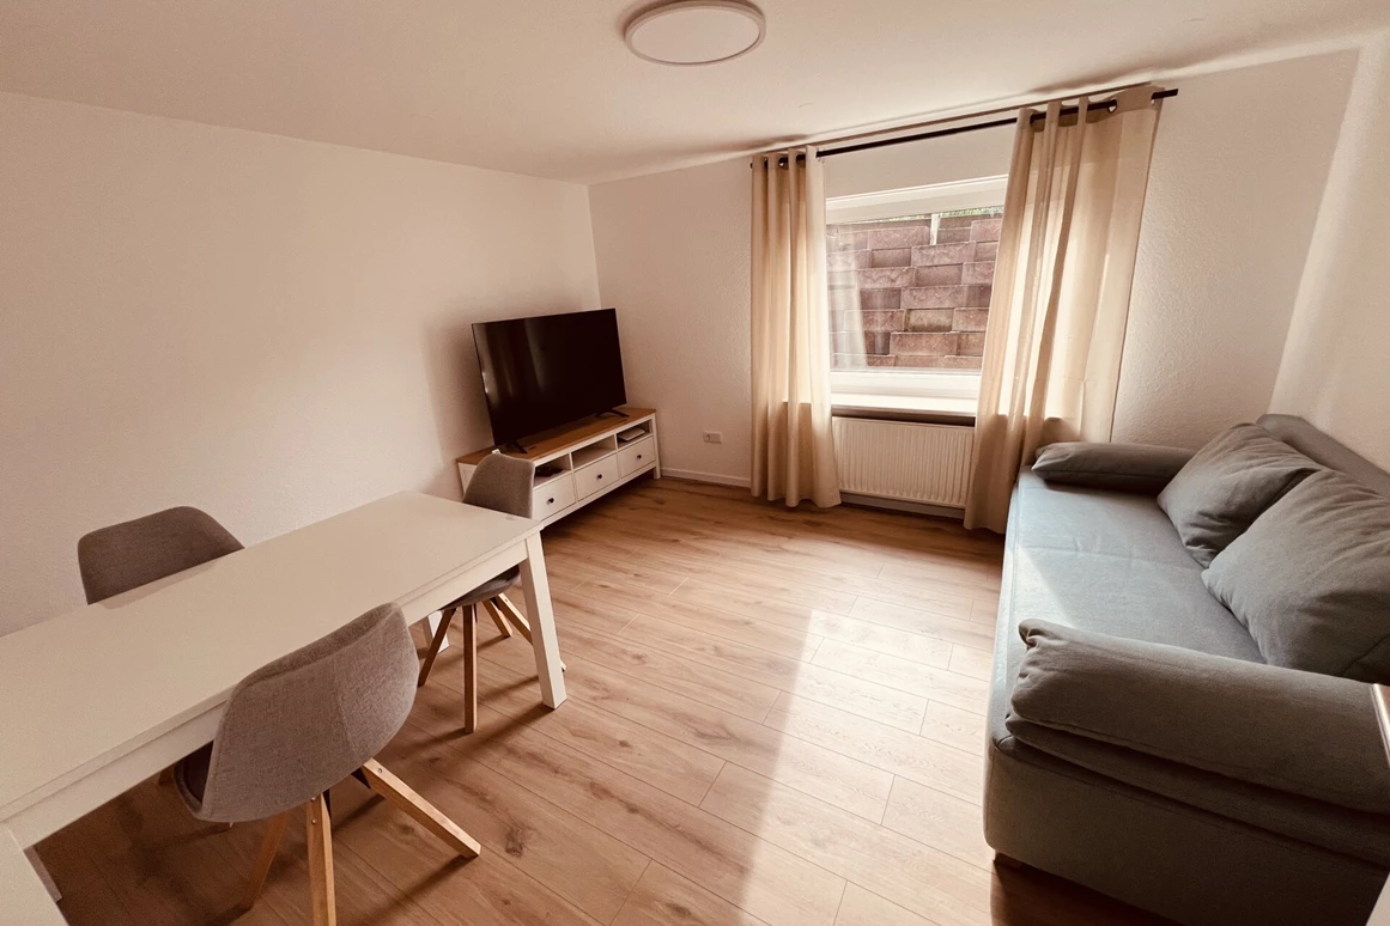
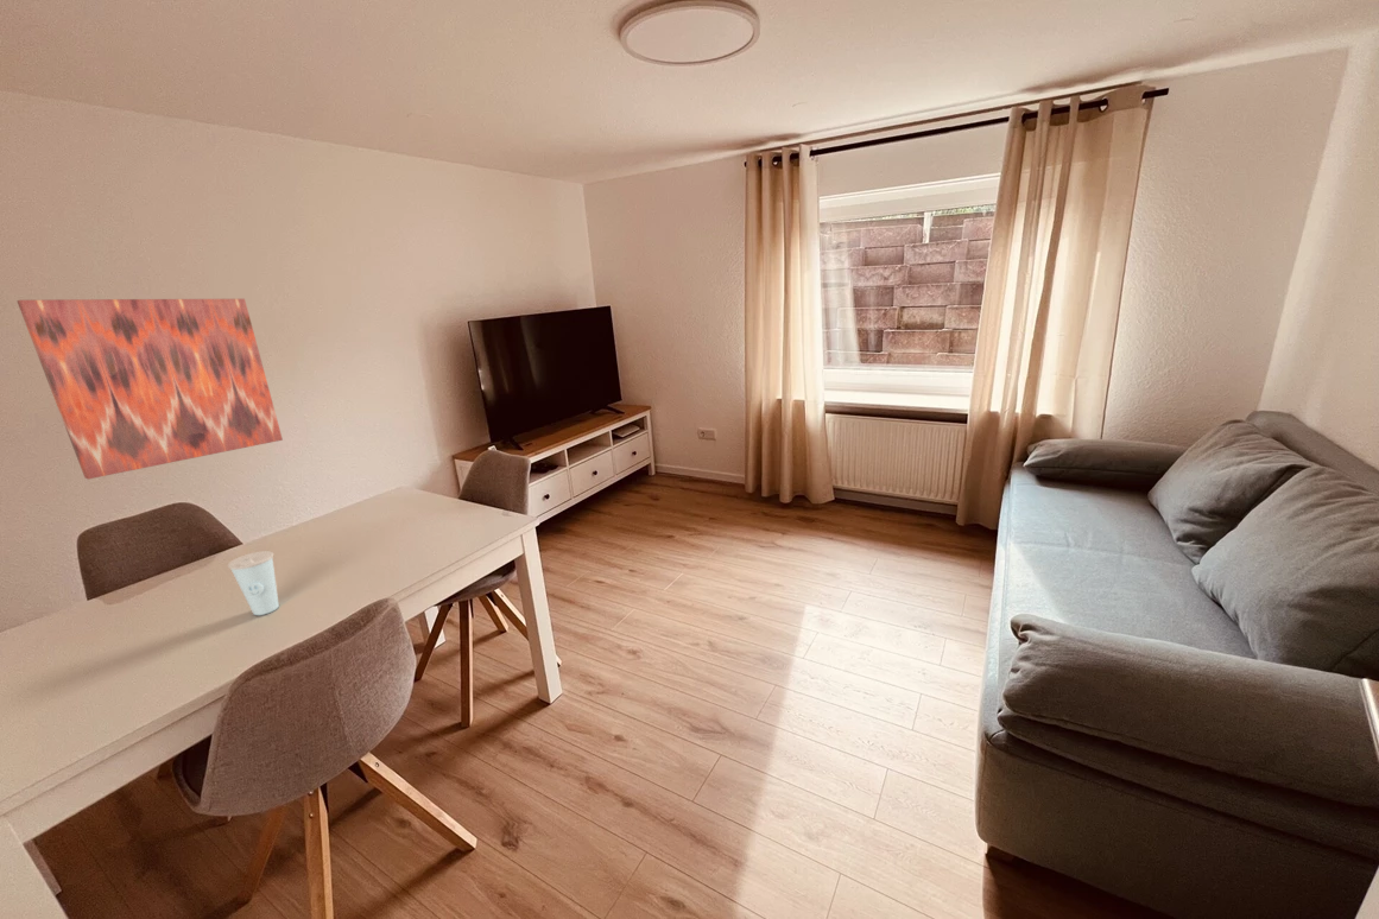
+ cup [227,550,280,616]
+ wall art [15,298,284,481]
